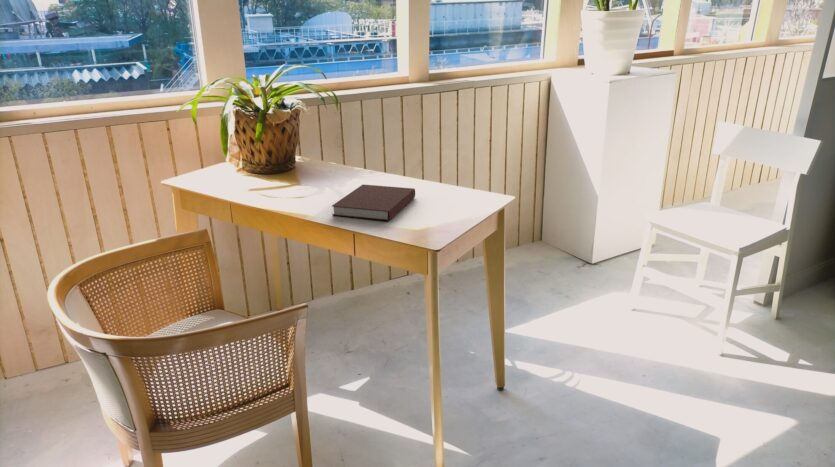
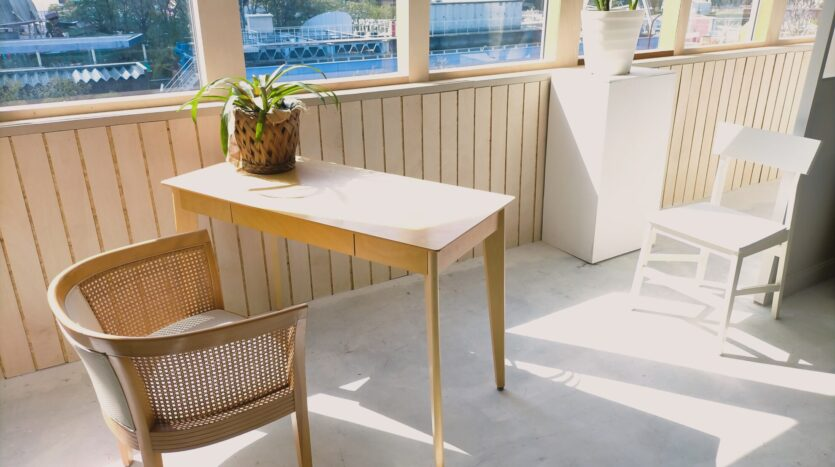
- notebook [331,184,416,222]
